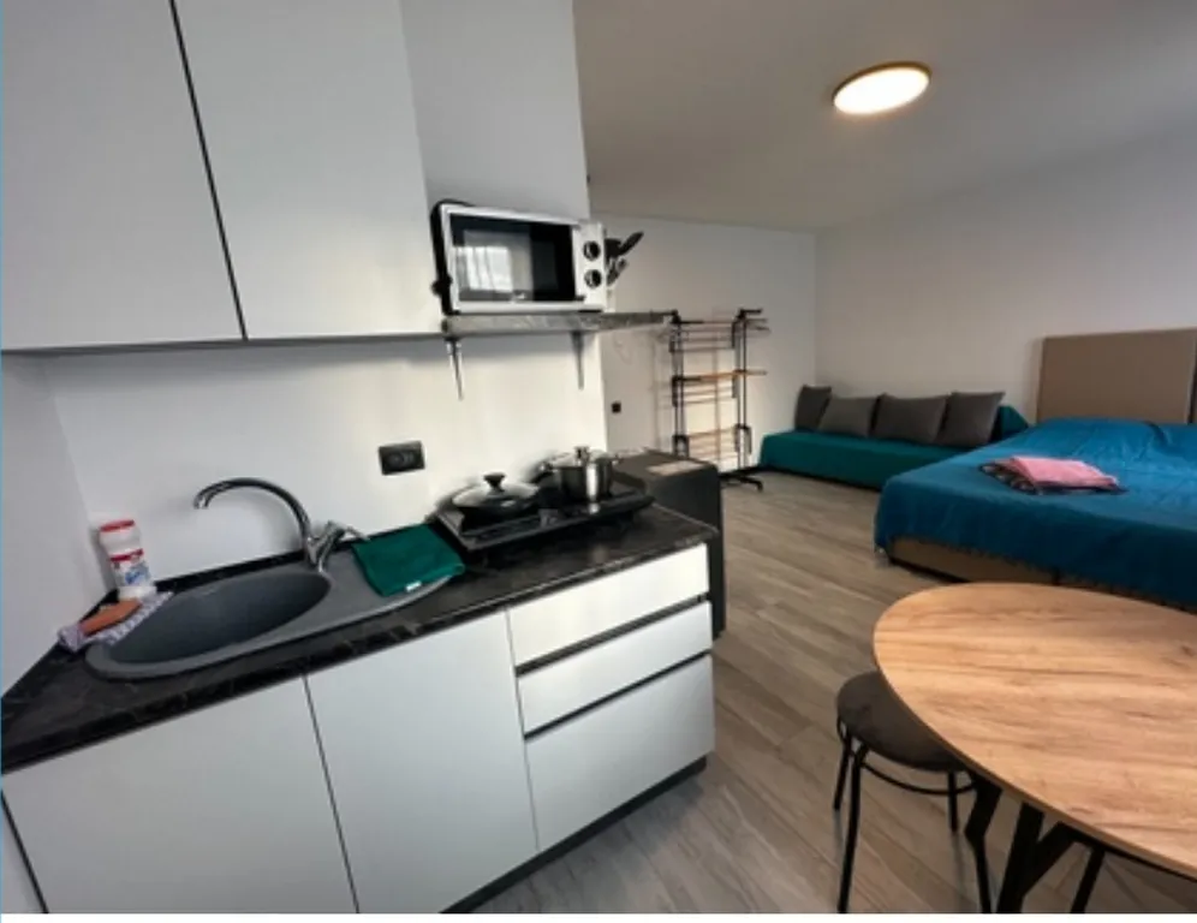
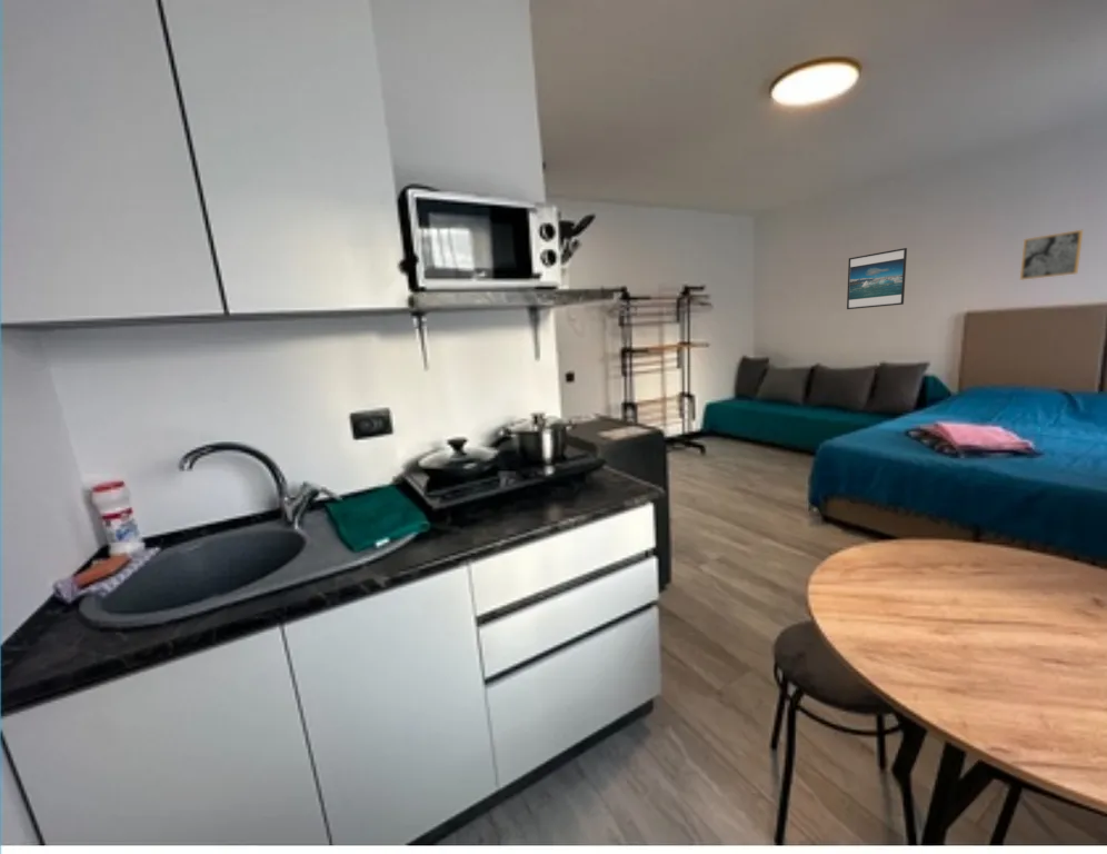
+ wall art [1019,229,1085,281]
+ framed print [846,247,908,310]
